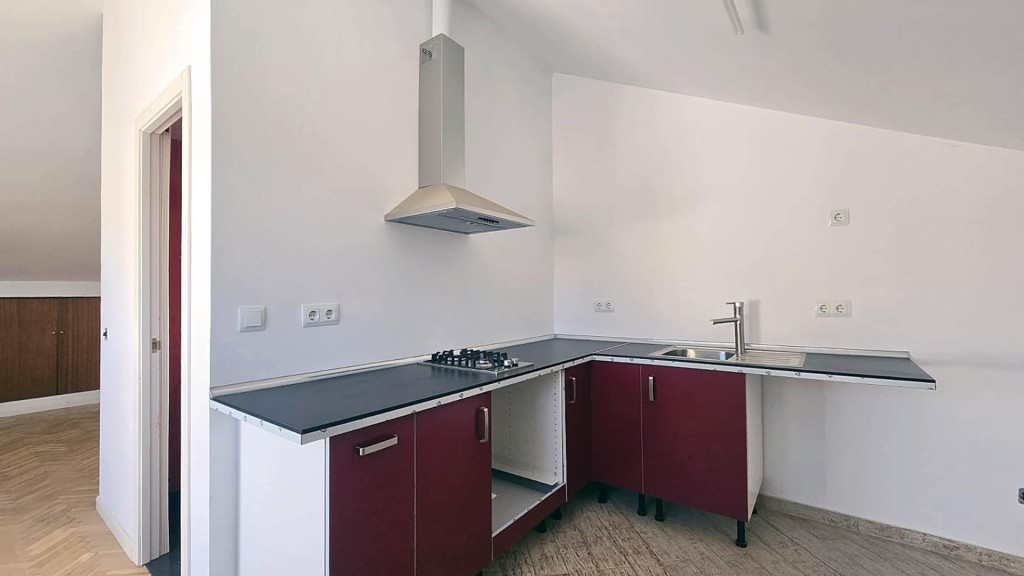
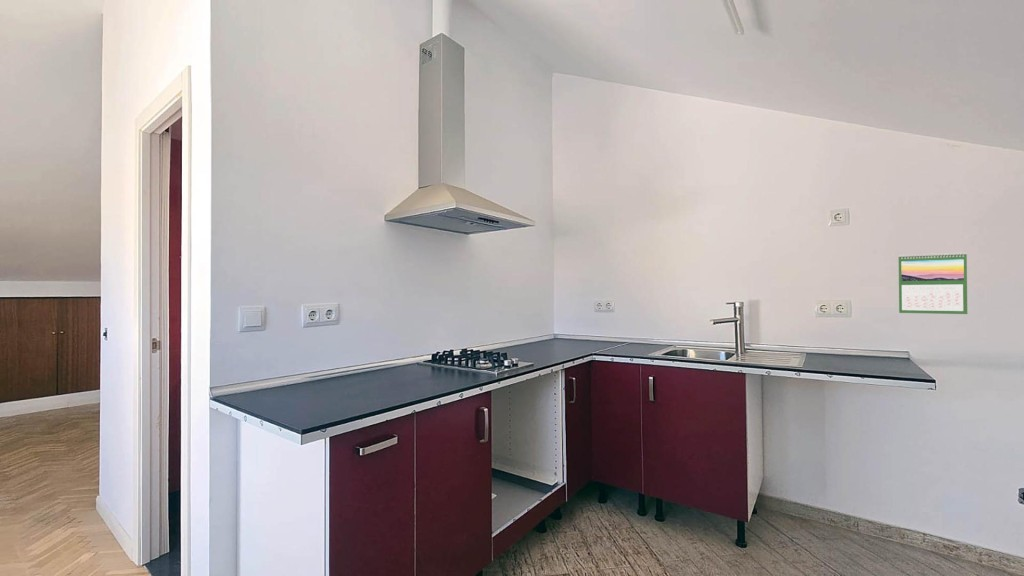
+ calendar [897,252,968,315]
